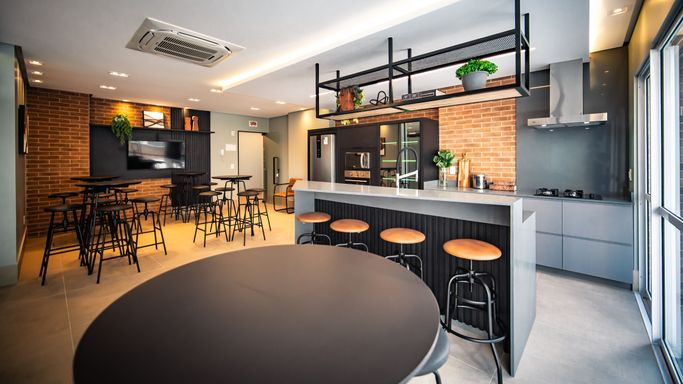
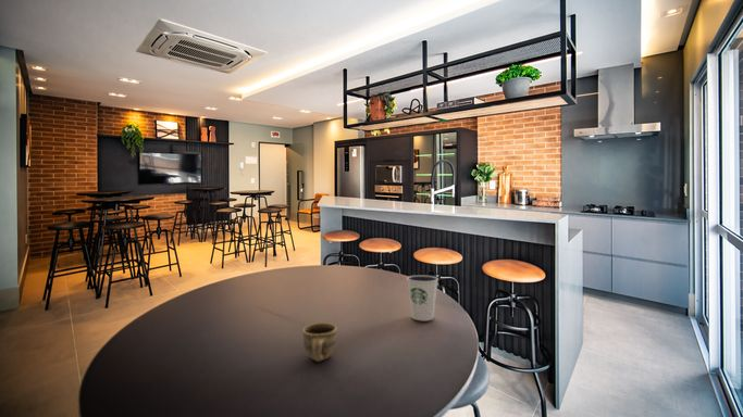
+ dixie cup [406,274,439,321]
+ cup [301,323,338,363]
